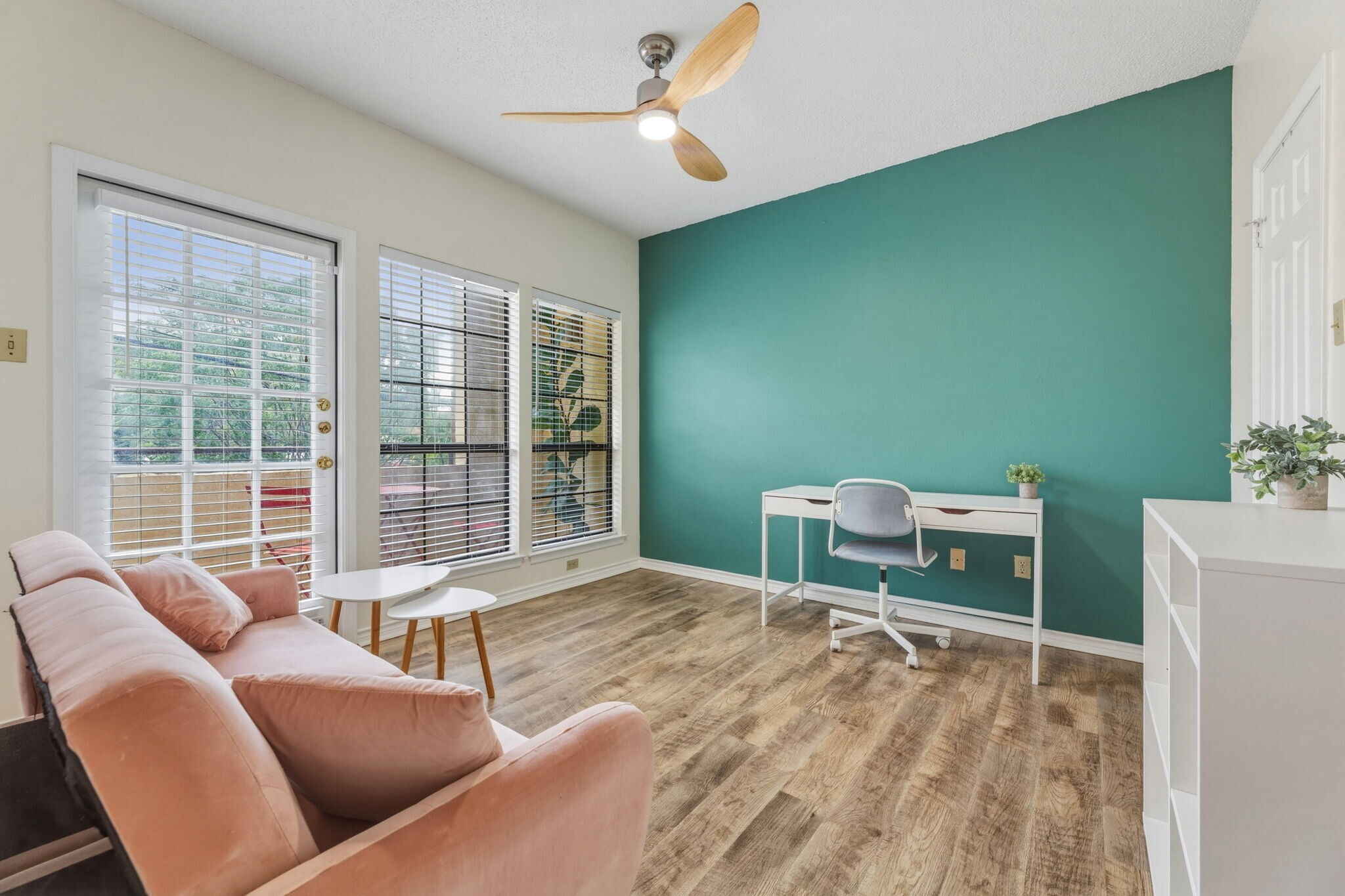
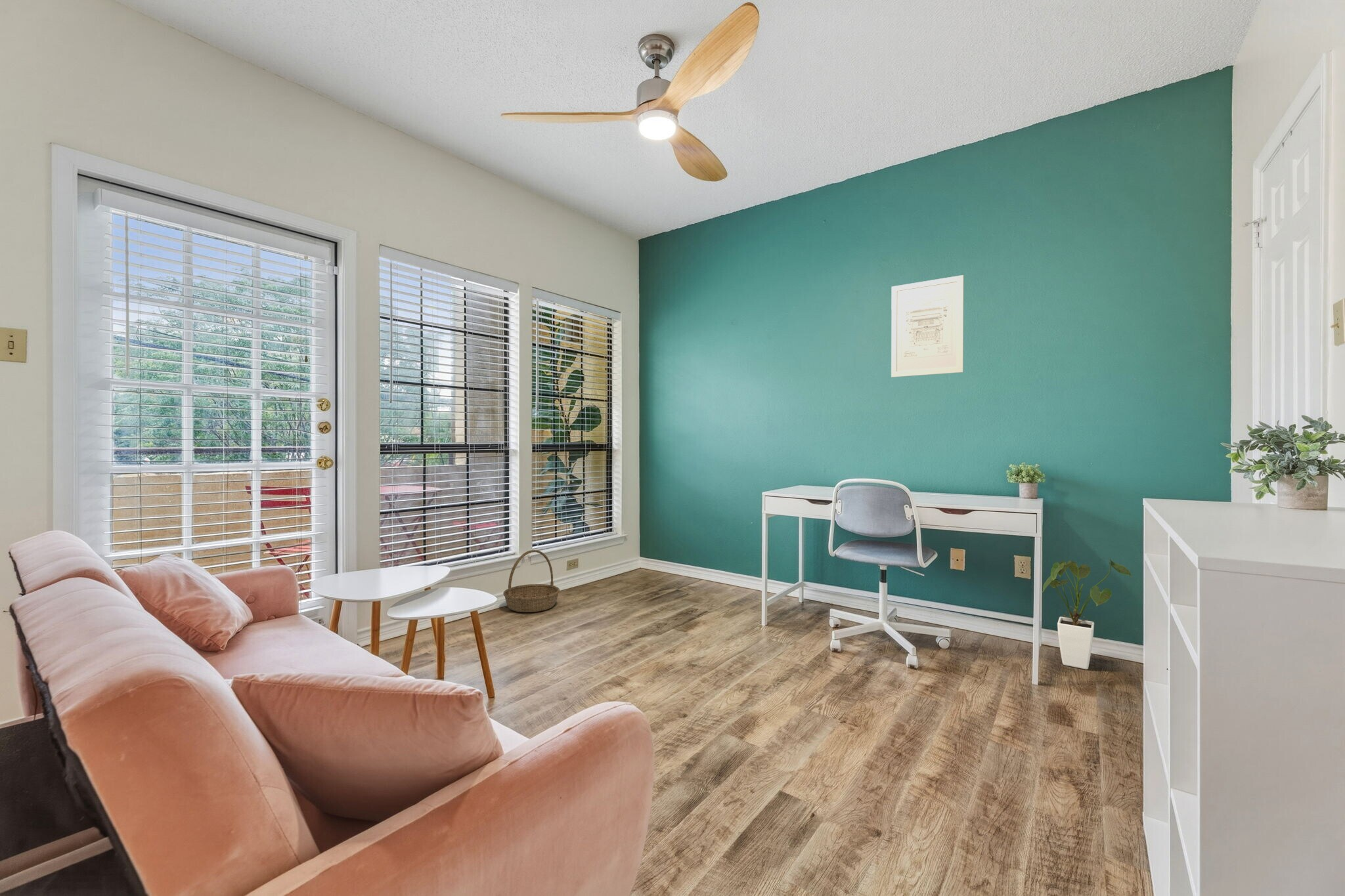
+ house plant [1042,559,1132,670]
+ basket [502,549,560,613]
+ wall art [891,274,964,378]
